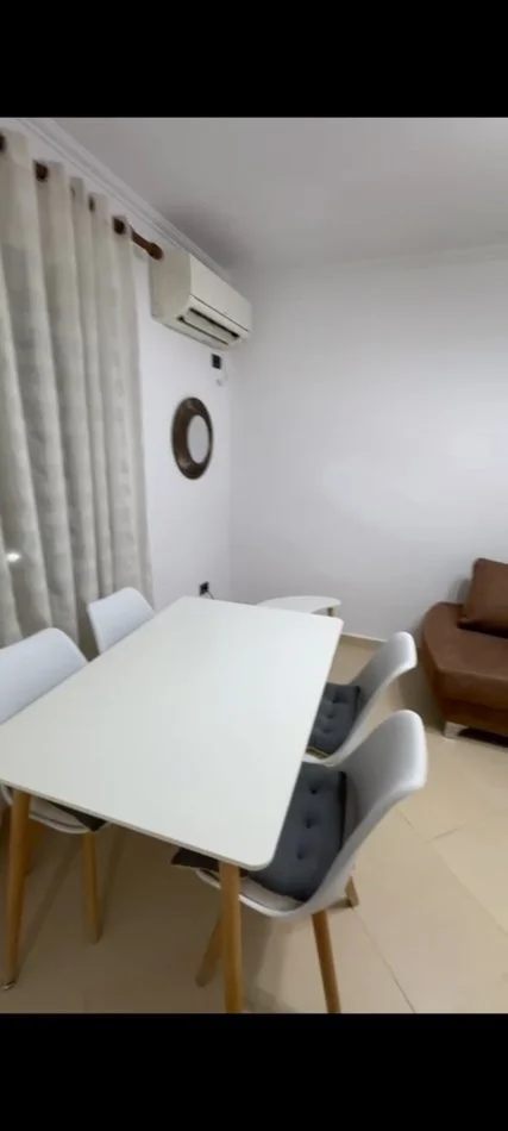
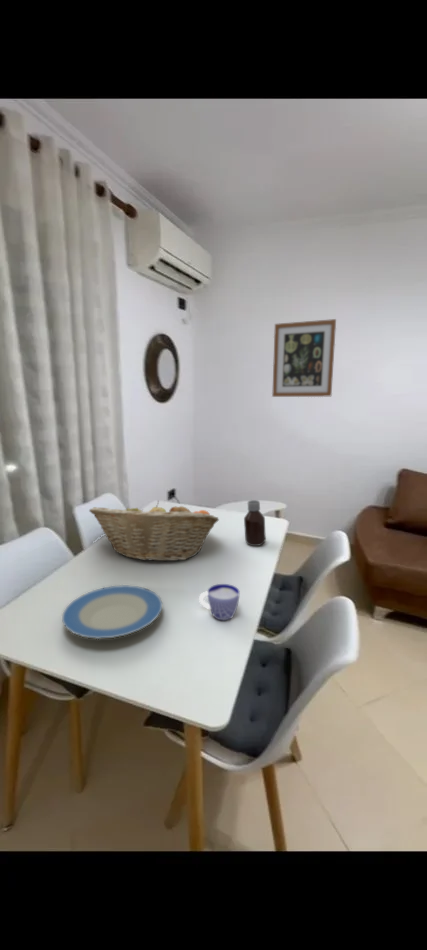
+ wall art [271,318,337,398]
+ bottle [243,499,267,547]
+ plate [61,584,164,640]
+ cup [198,583,241,621]
+ fruit basket [88,499,220,562]
